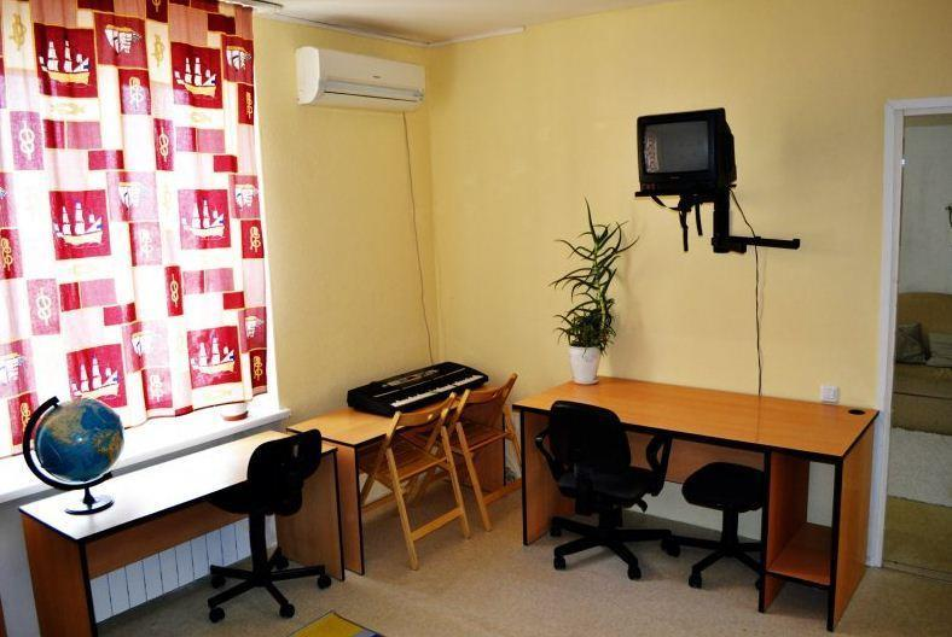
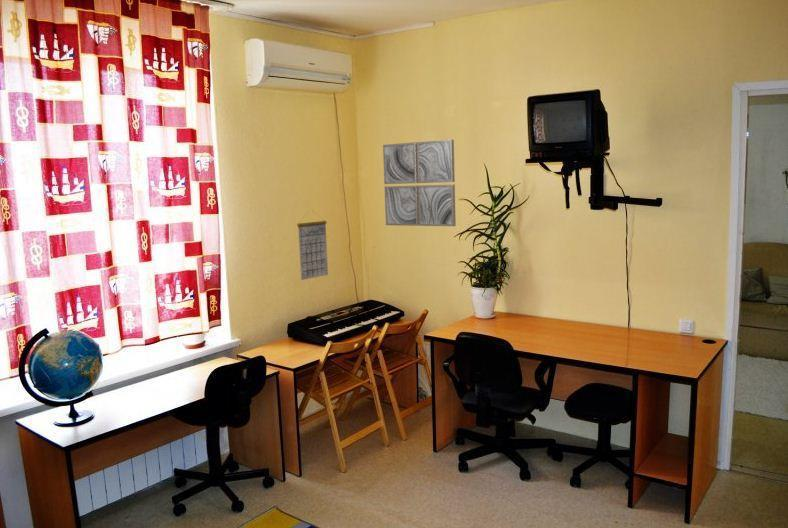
+ calendar [296,211,329,281]
+ wall art [382,139,457,227]
